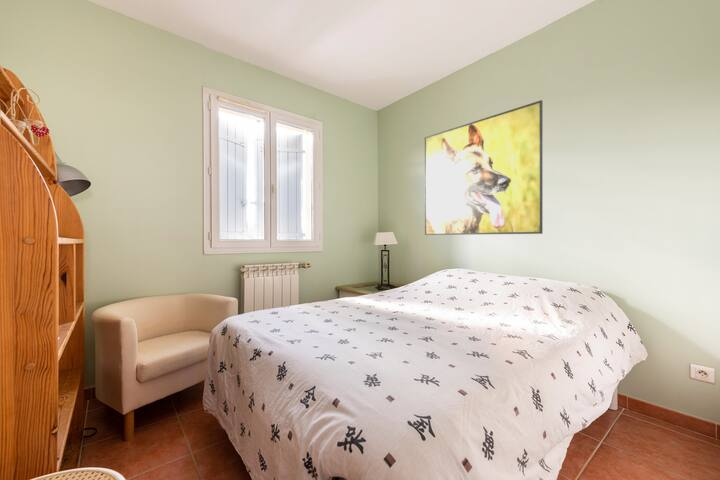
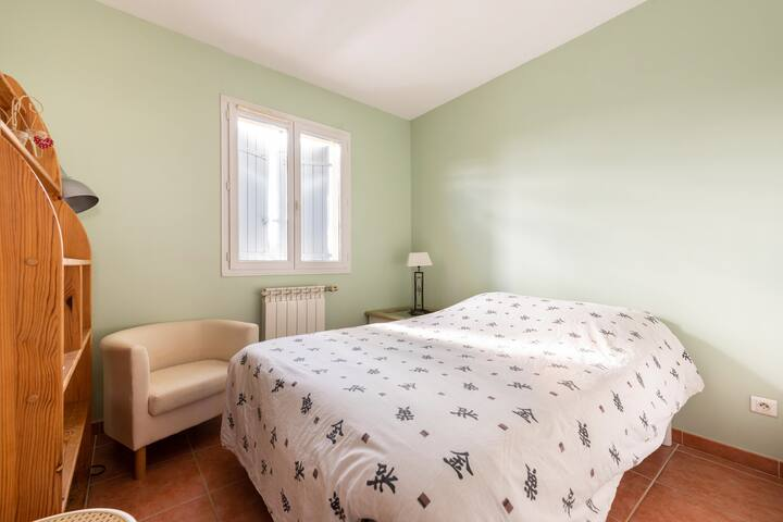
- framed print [424,99,543,236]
